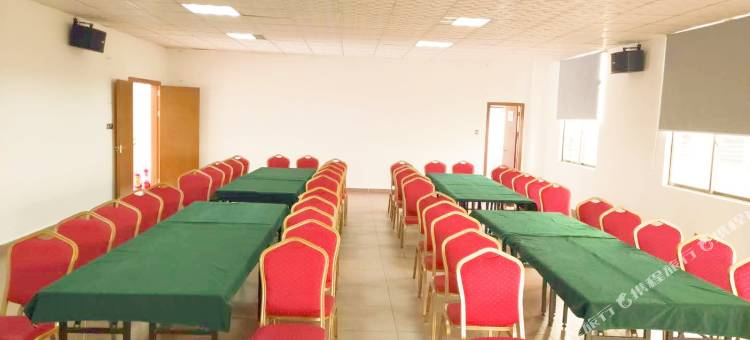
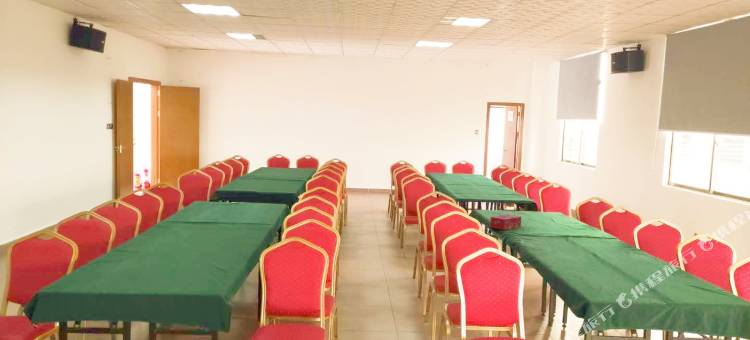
+ tissue box [489,213,522,231]
